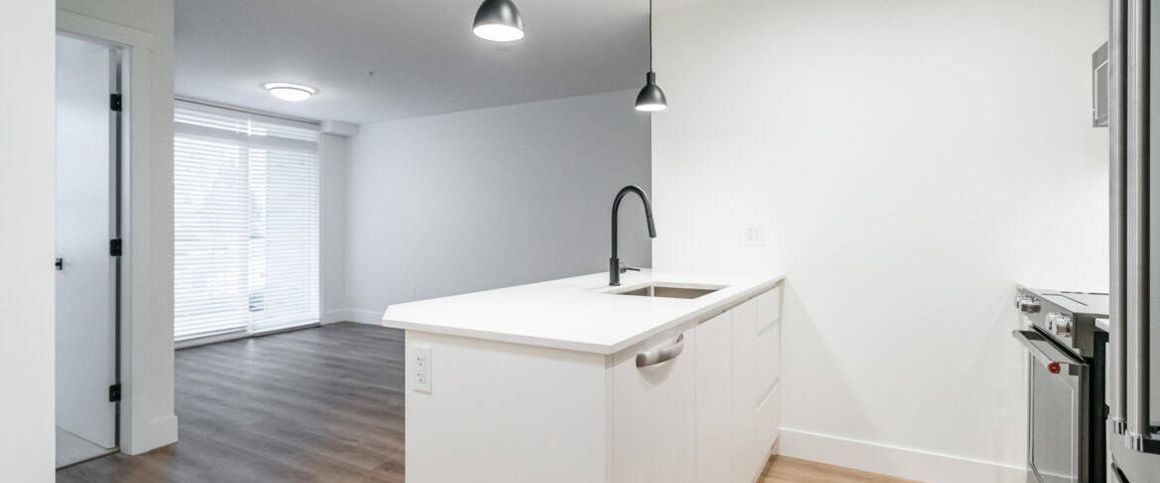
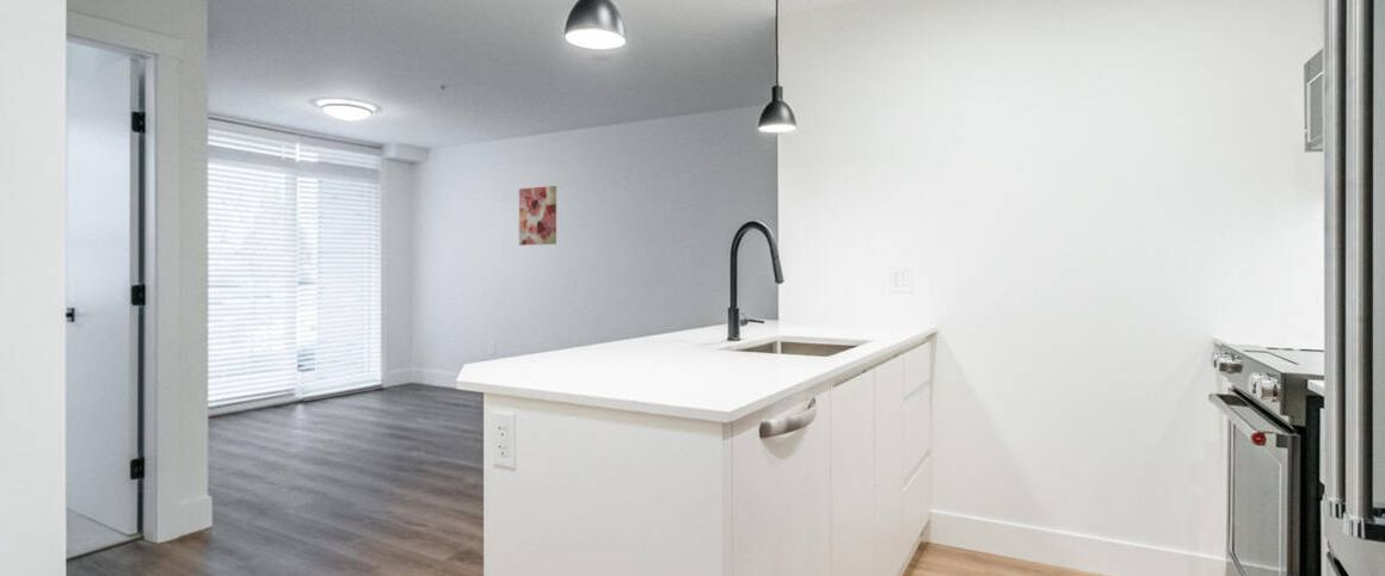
+ wall art [518,185,558,247]
